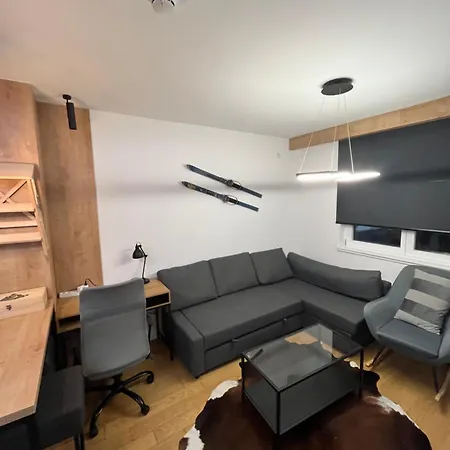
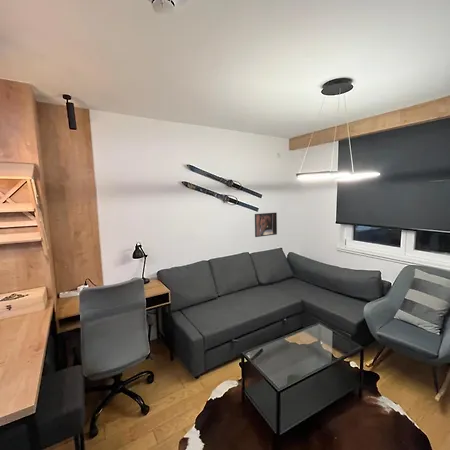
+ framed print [254,212,278,238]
